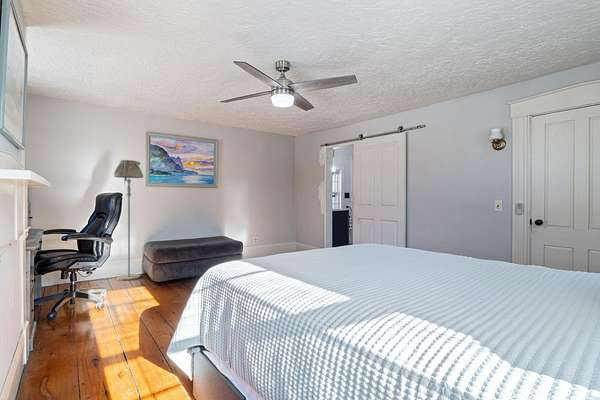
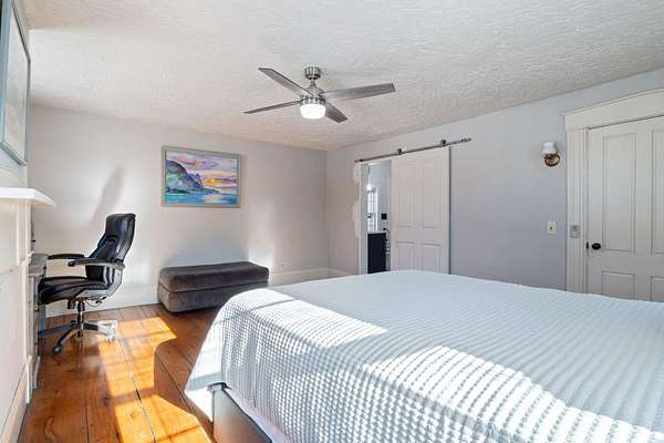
- floor lamp [113,159,144,281]
